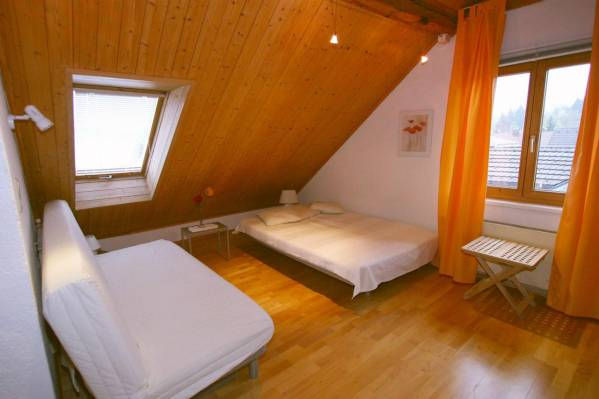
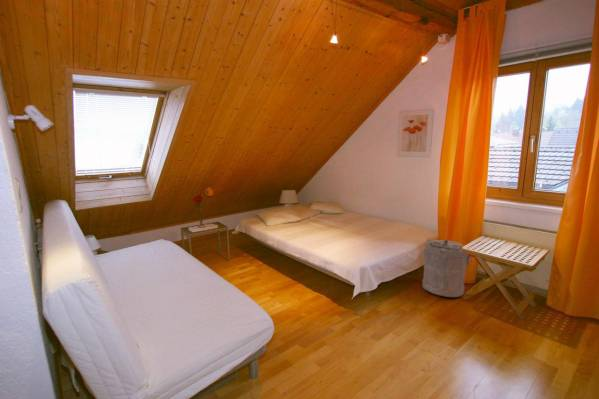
+ laundry hamper [422,237,475,298]
